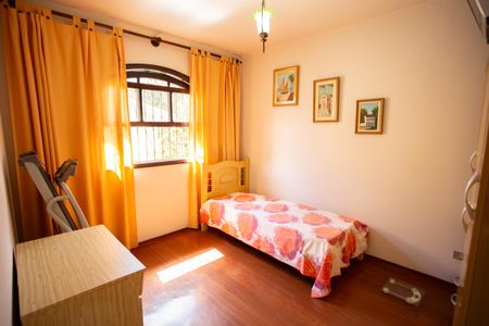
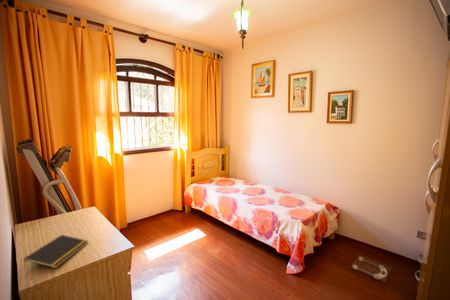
+ notepad [23,234,89,269]
